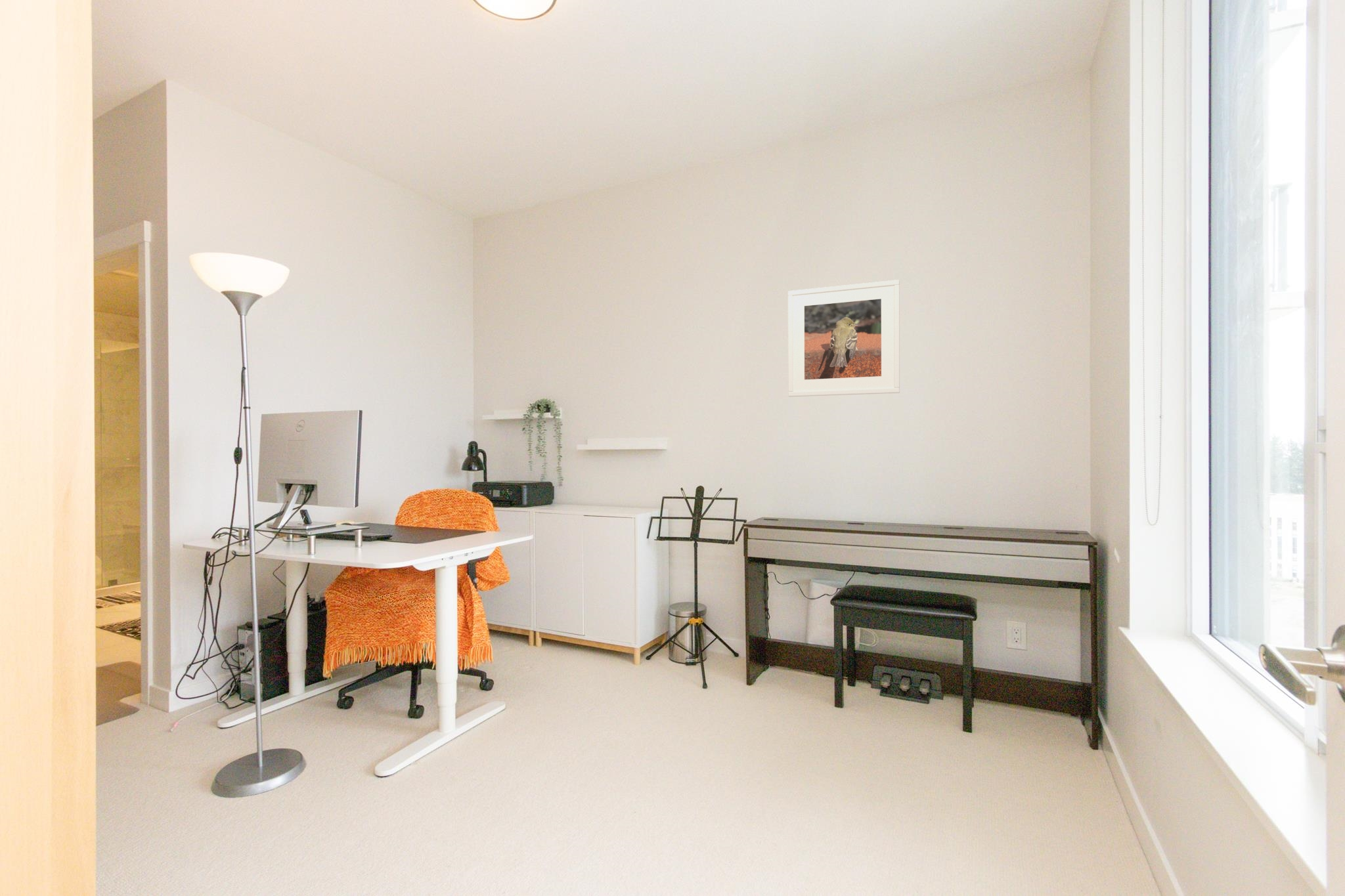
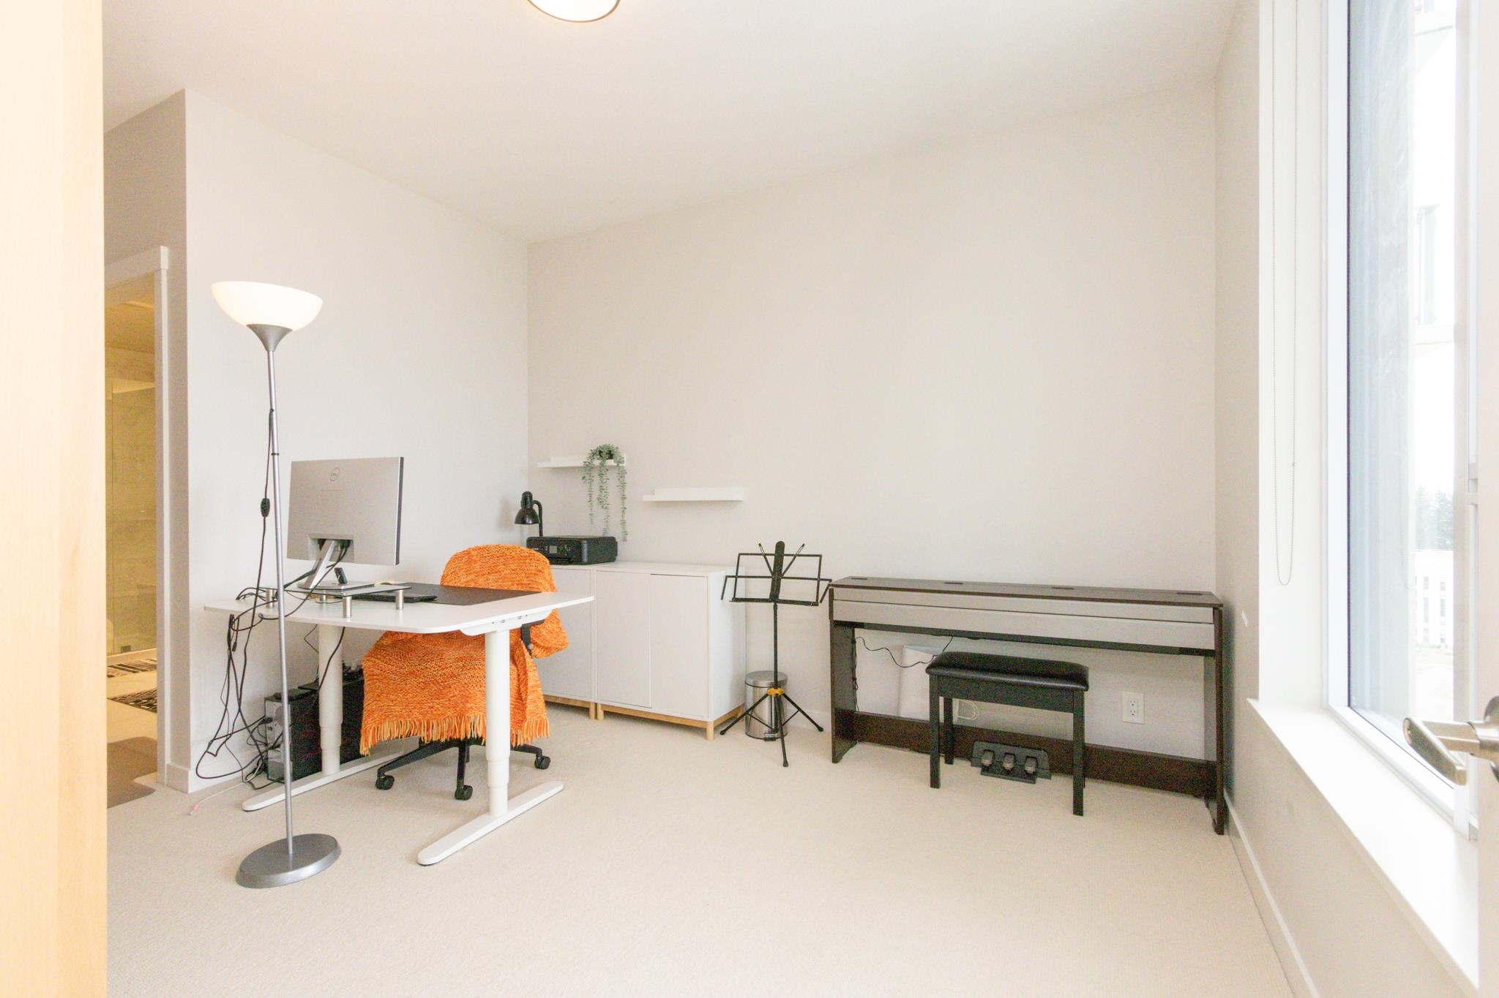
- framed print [787,279,900,397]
